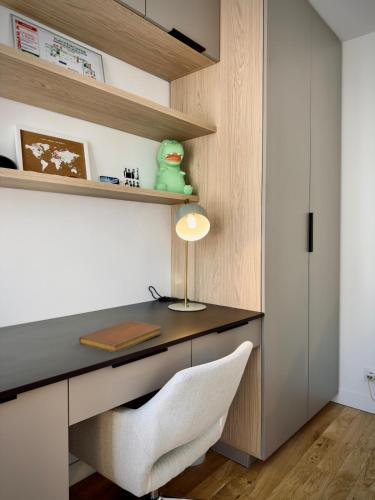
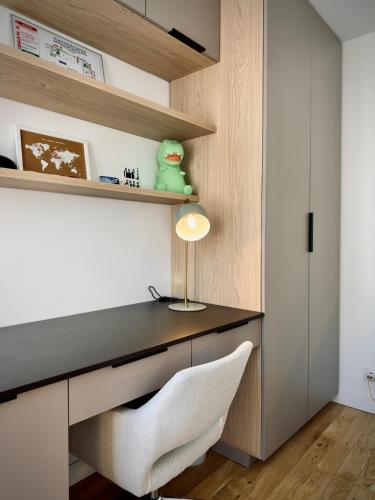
- notebook [78,320,163,353]
